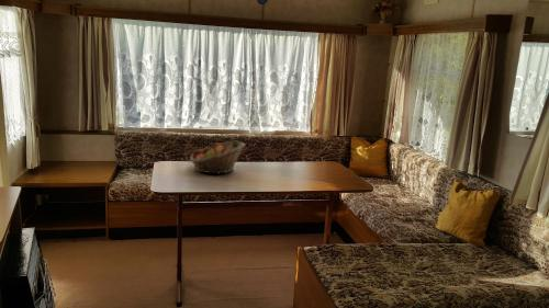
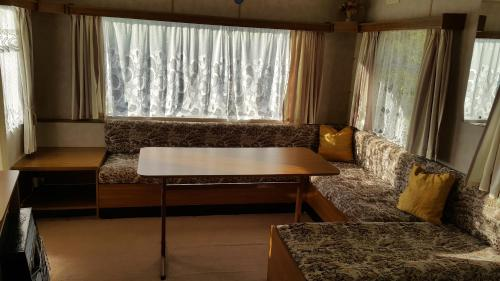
- fruit basket [189,140,246,175]
